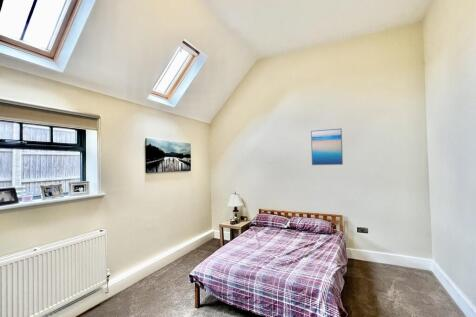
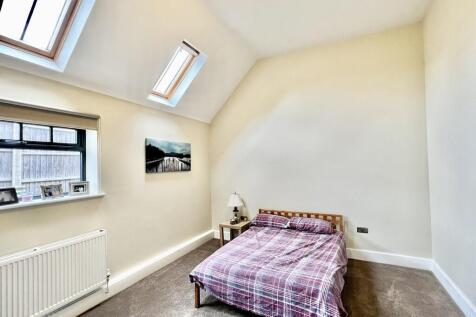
- wall art [310,128,344,166]
